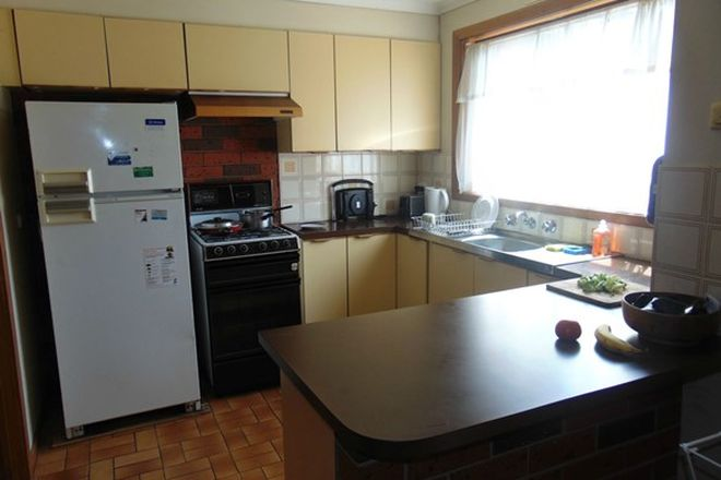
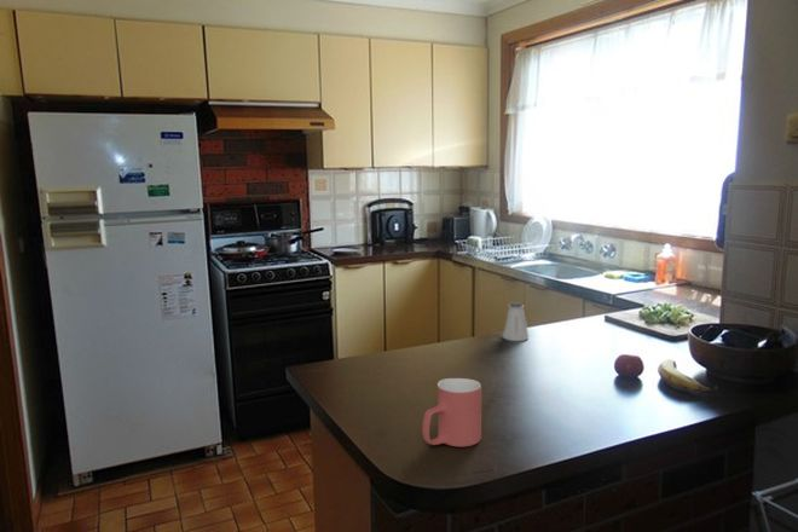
+ mug [421,377,482,449]
+ saltshaker [502,301,530,342]
